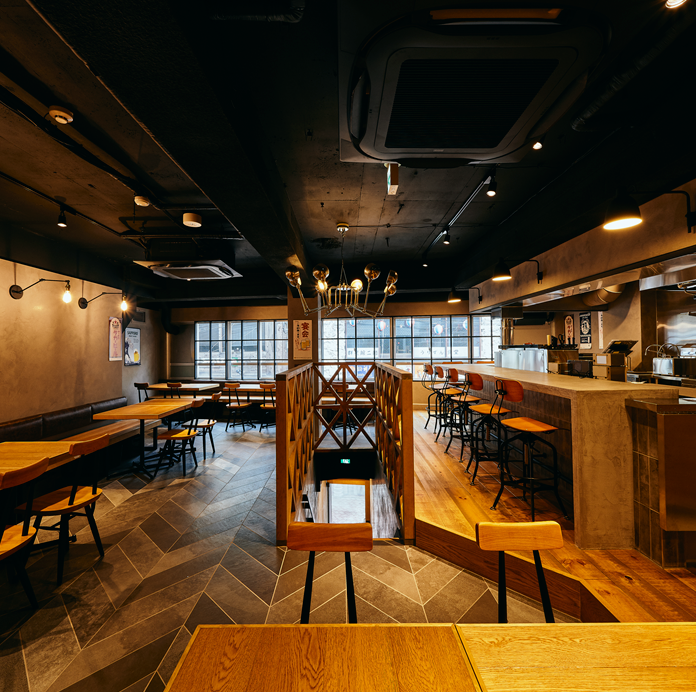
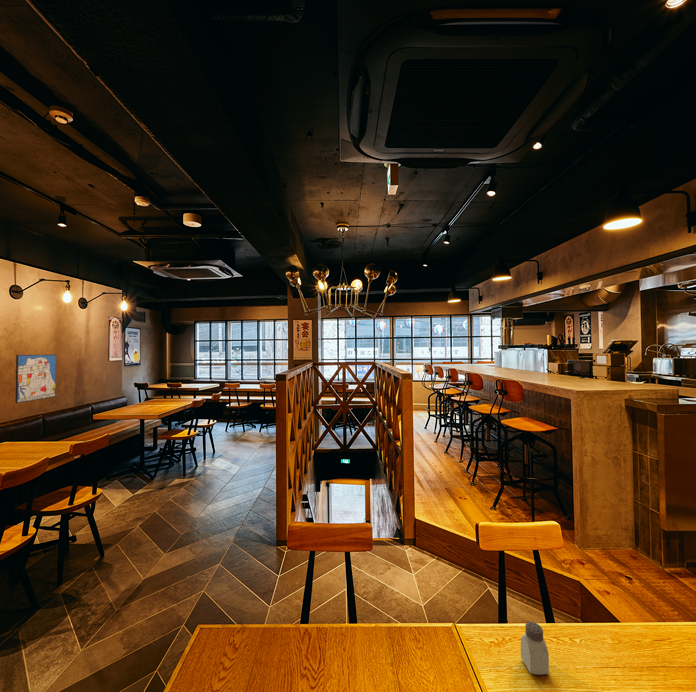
+ wall art [15,354,57,404]
+ saltshaker [520,621,550,676]
